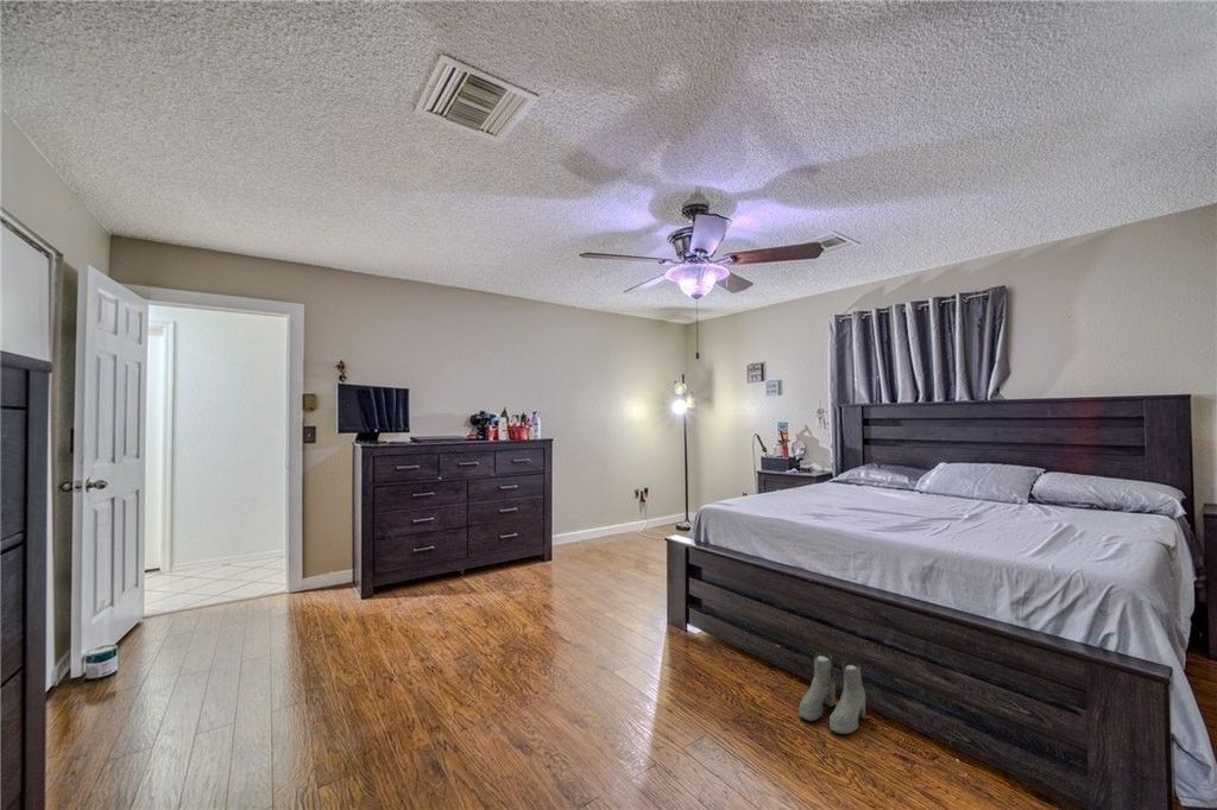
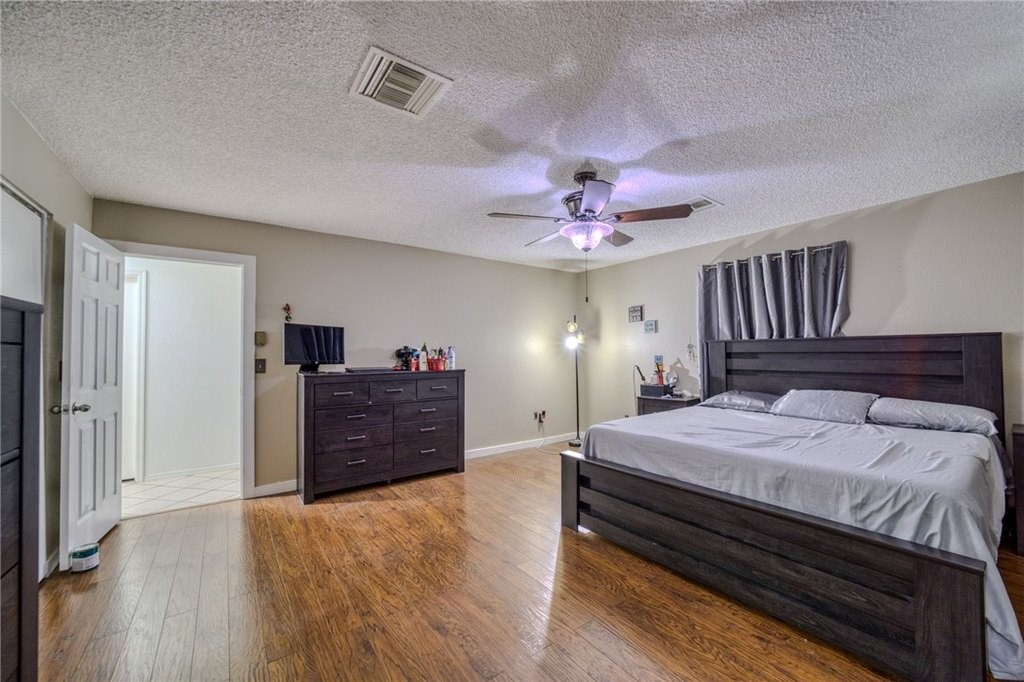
- boots [797,652,866,735]
